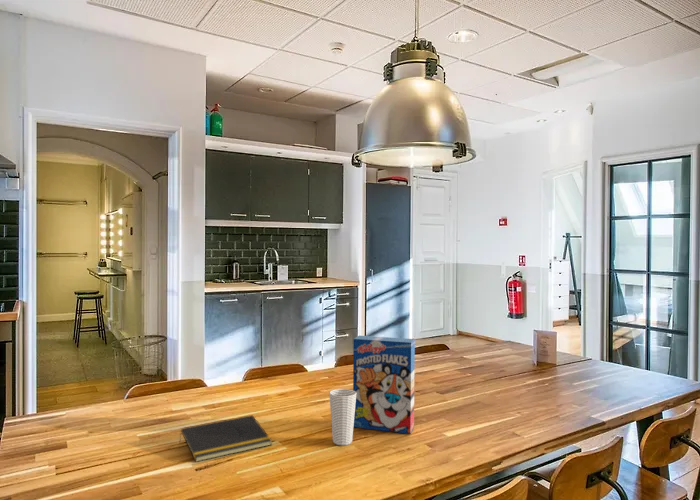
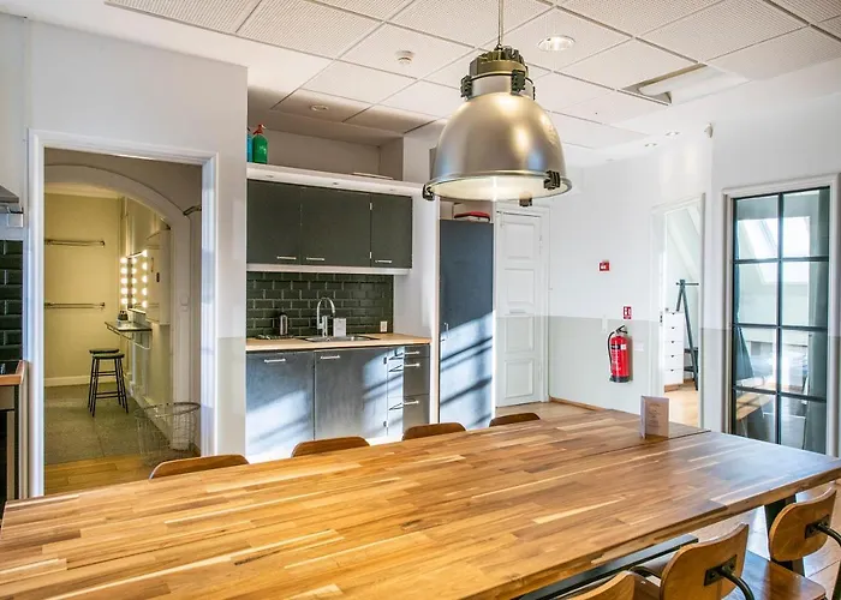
- notepad [178,414,273,463]
- cereal box [352,335,416,435]
- cup [328,388,356,446]
